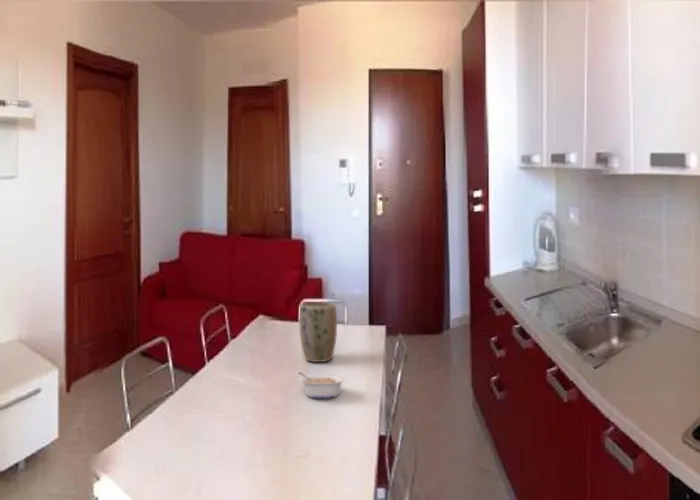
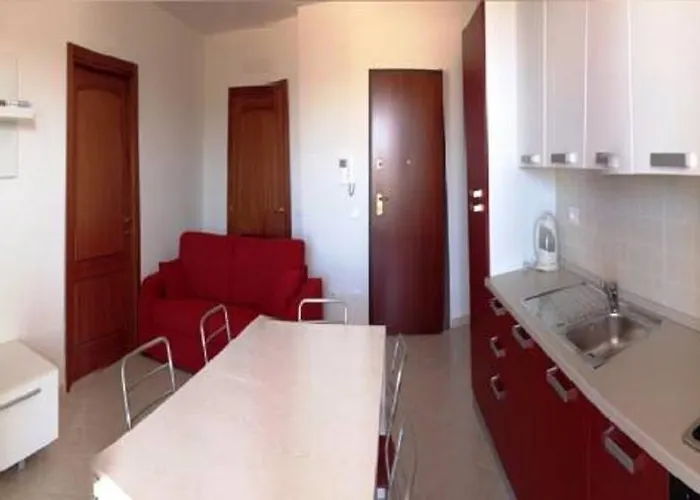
- legume [297,371,346,399]
- plant pot [299,302,338,363]
